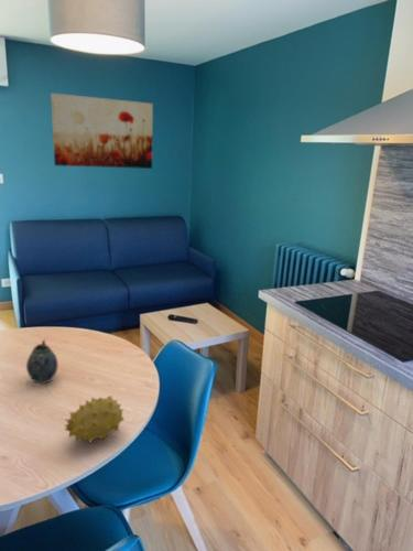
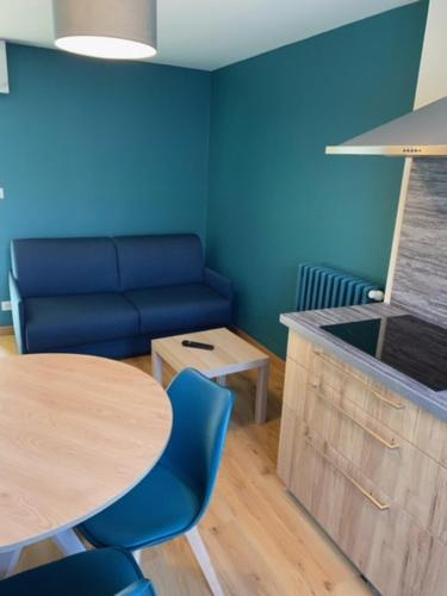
- wall art [50,93,154,170]
- teapot [25,338,59,385]
- fruit [63,395,126,444]
